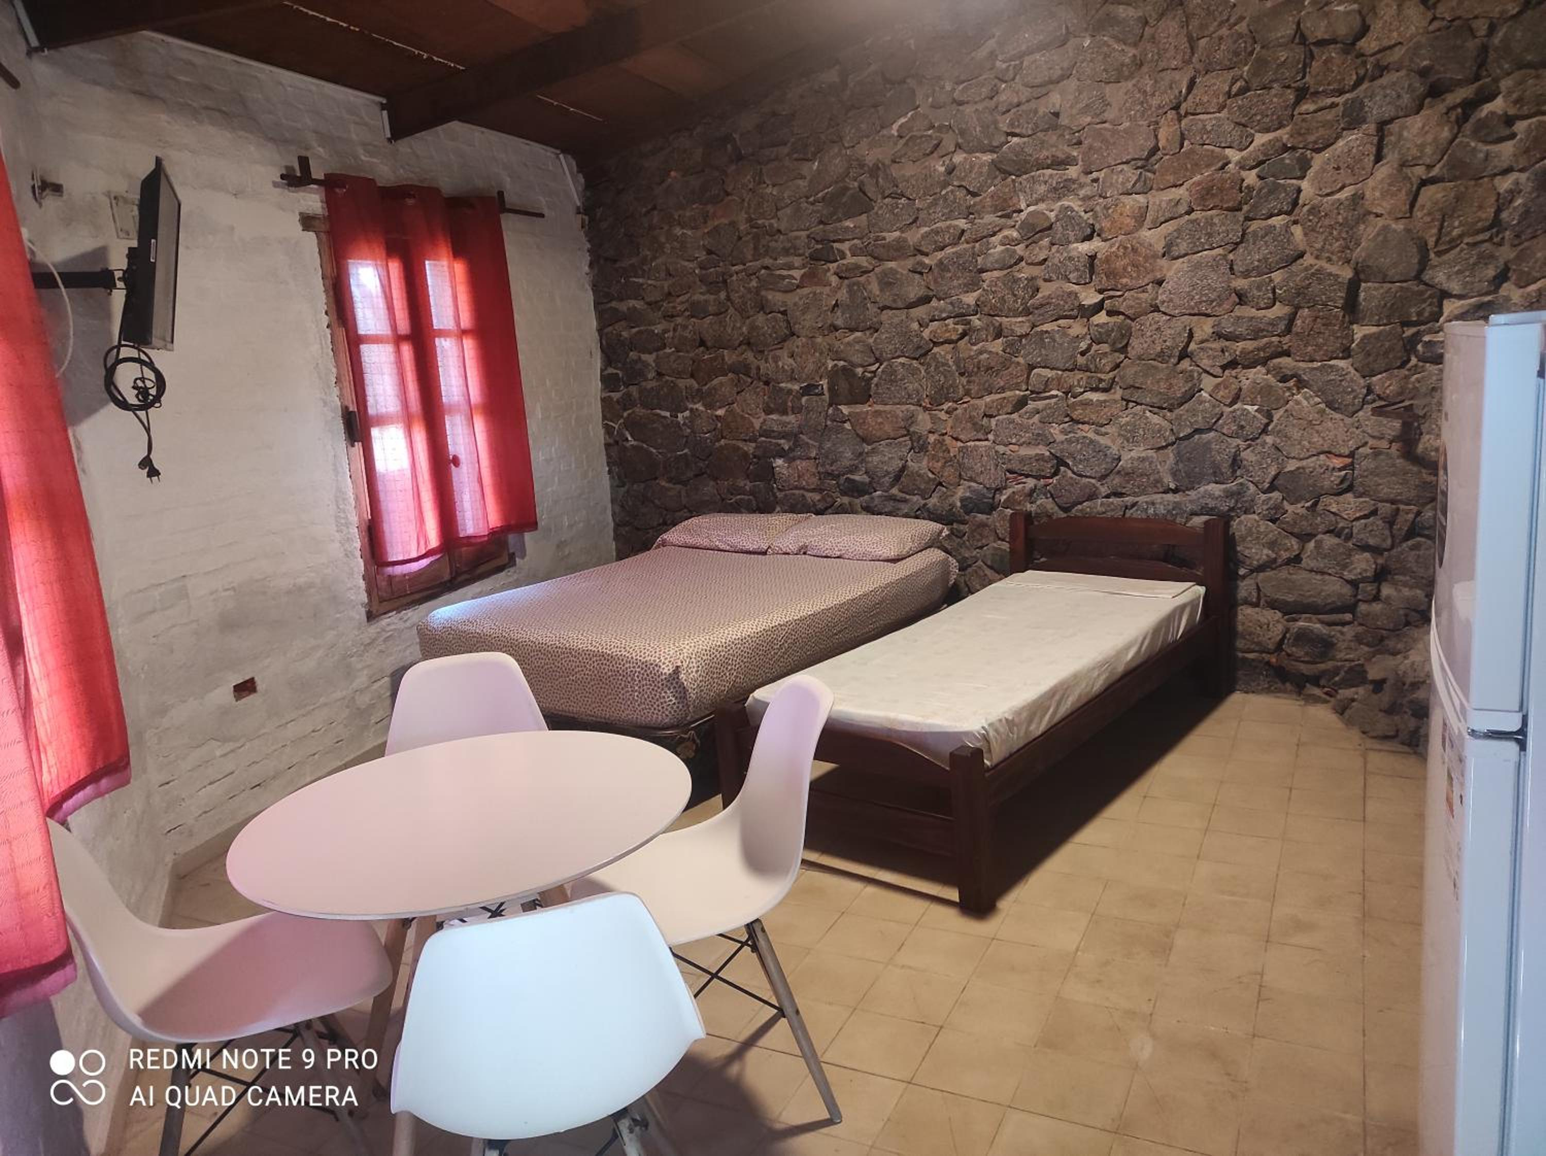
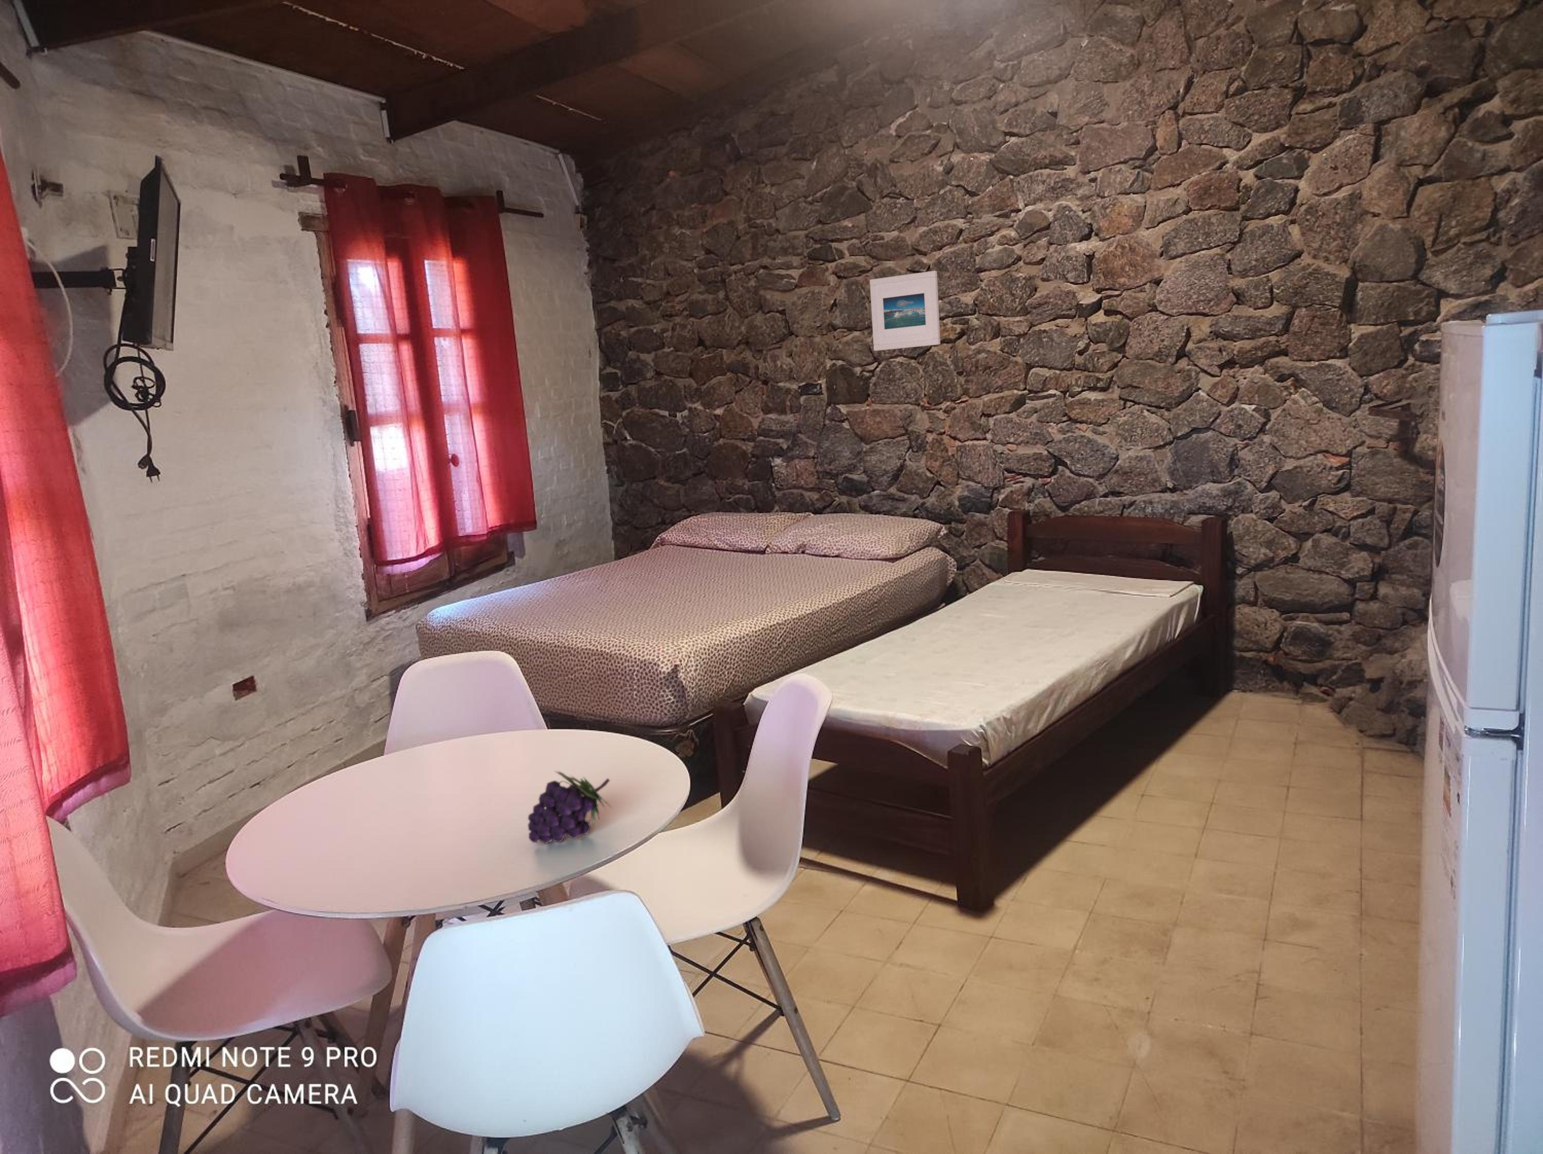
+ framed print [869,270,941,352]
+ fruit [527,770,615,845]
